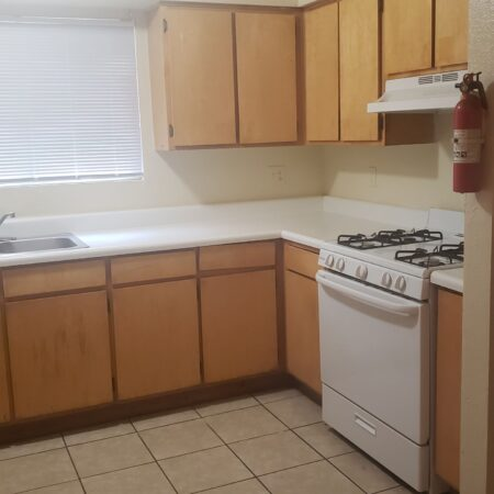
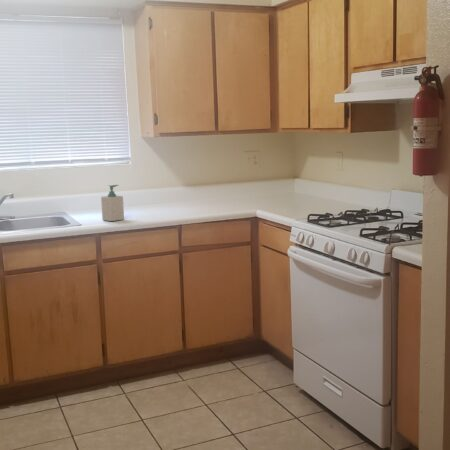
+ soap bottle [100,184,125,222]
